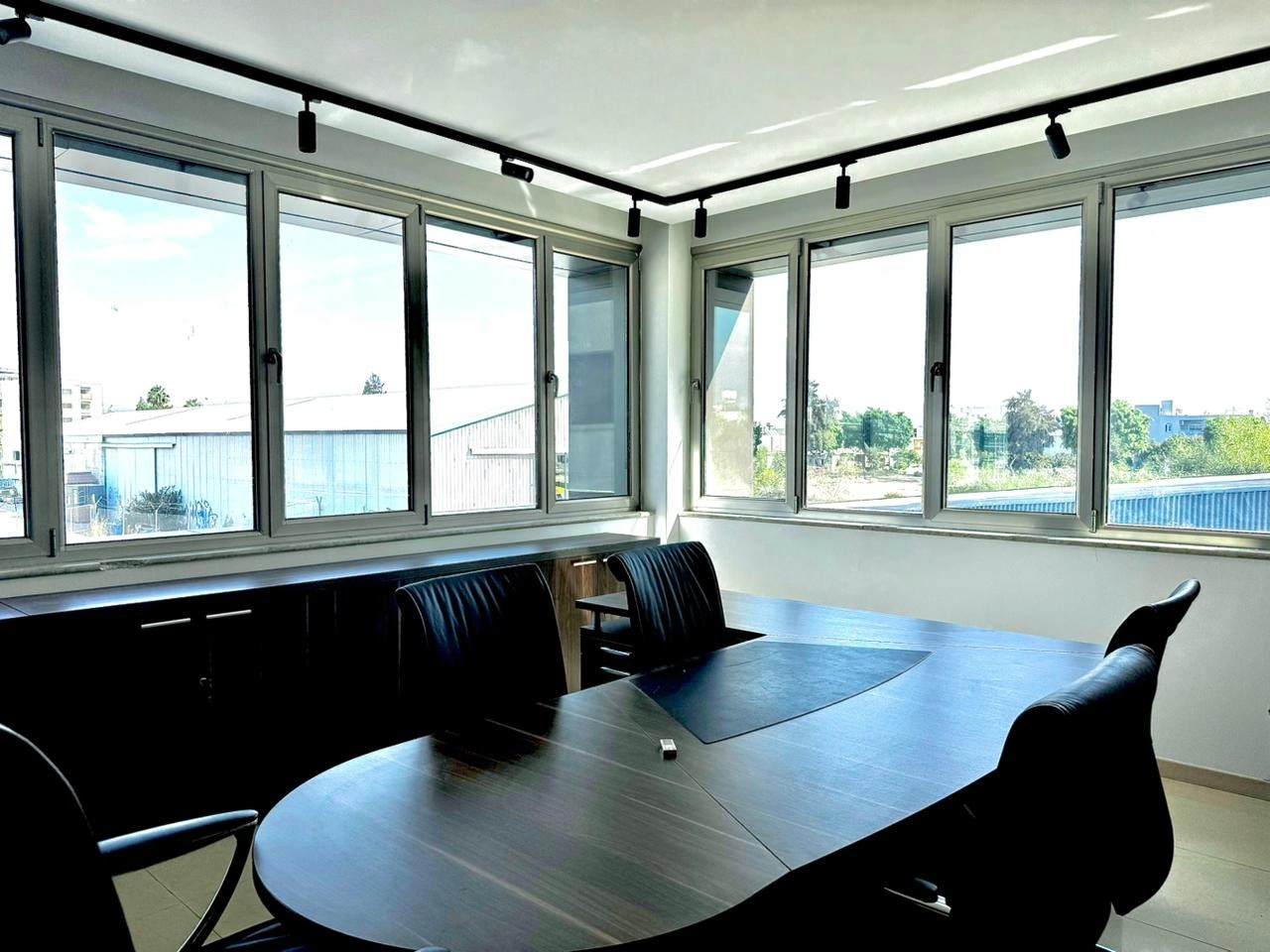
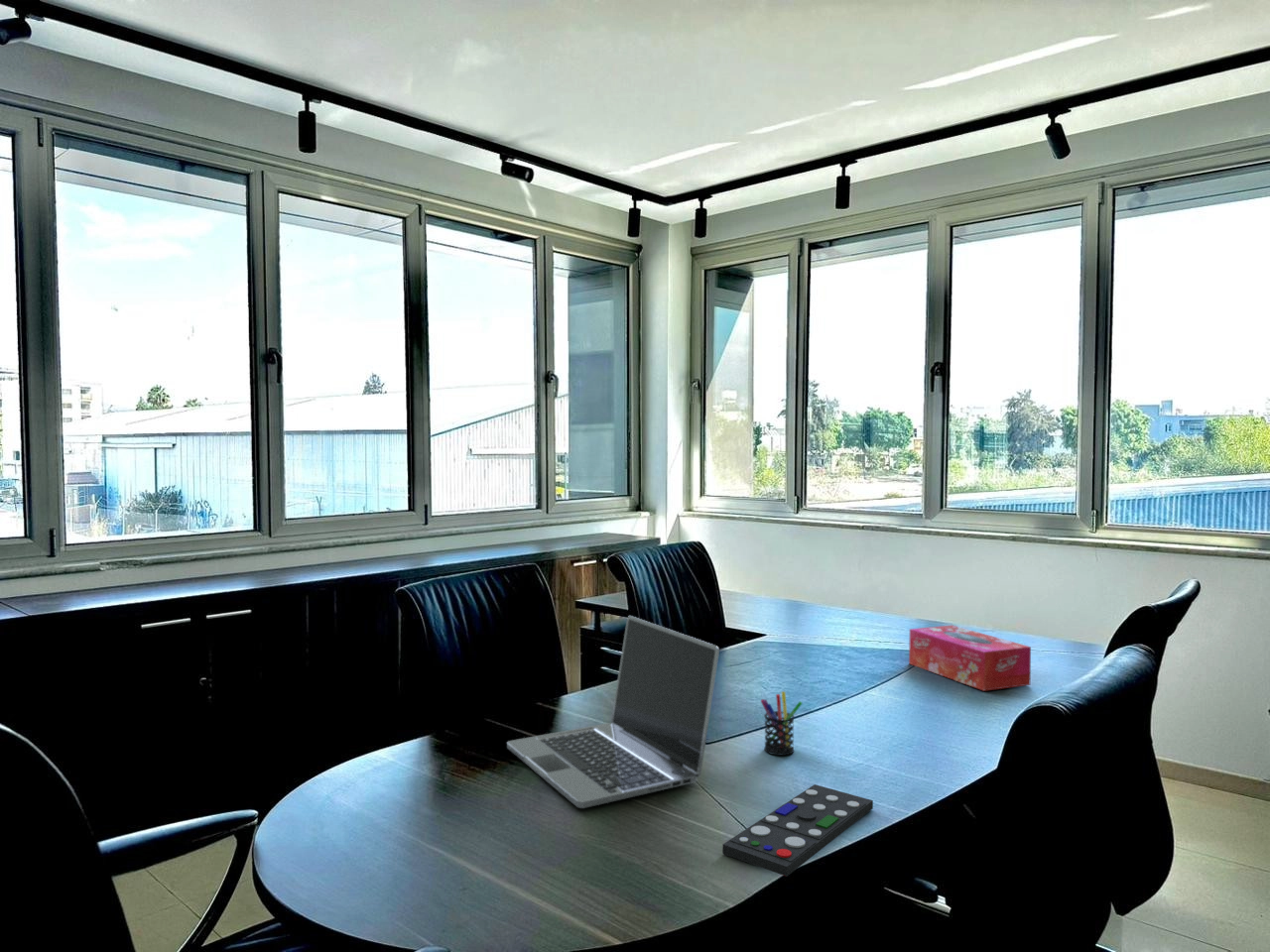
+ tissue box [908,624,1032,692]
+ laptop [506,615,720,809]
+ pen holder [760,690,804,757]
+ remote control [721,783,874,878]
